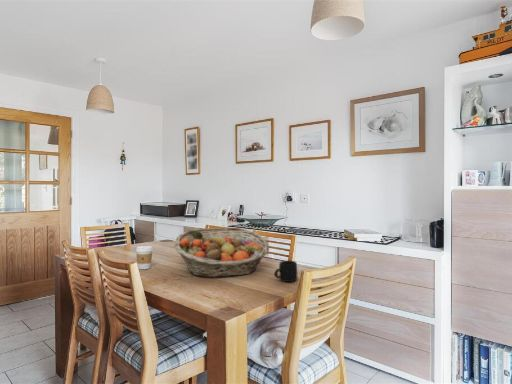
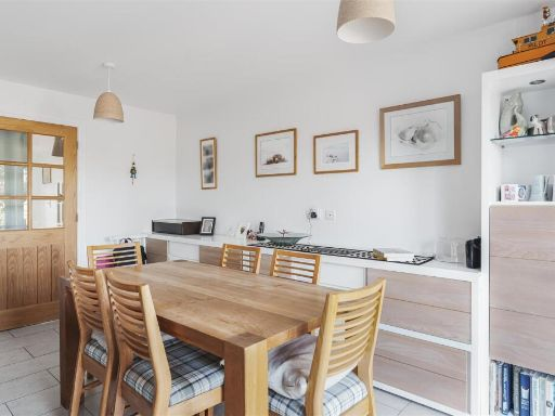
- mug [273,260,298,283]
- fruit basket [174,226,270,278]
- coffee cup [135,245,154,270]
